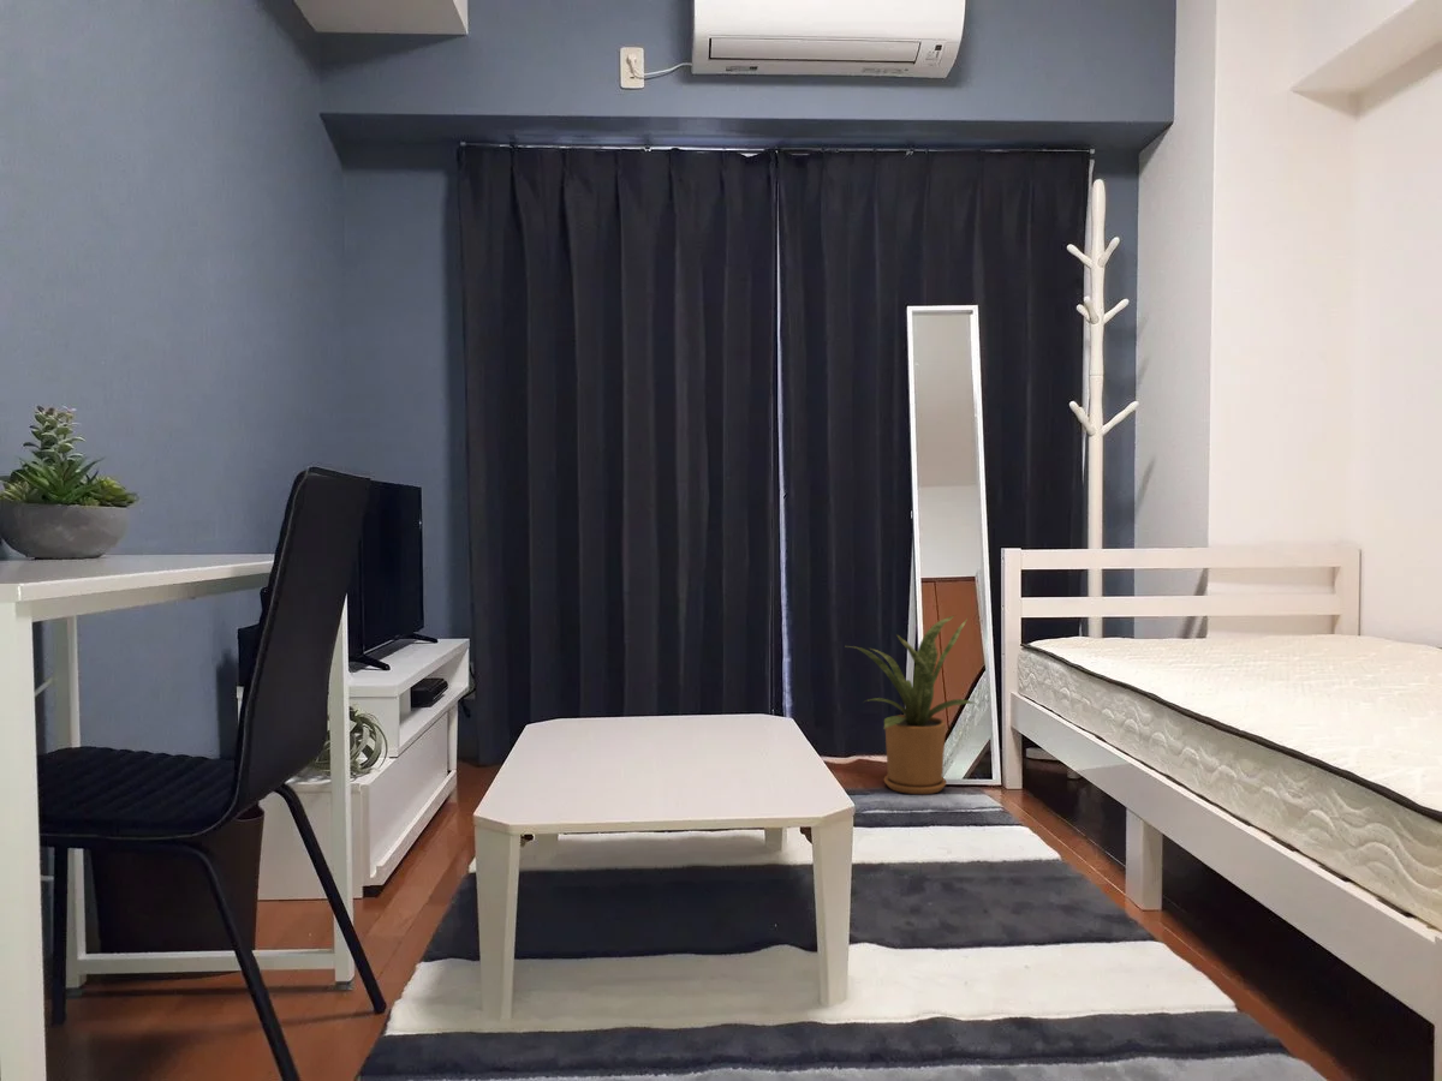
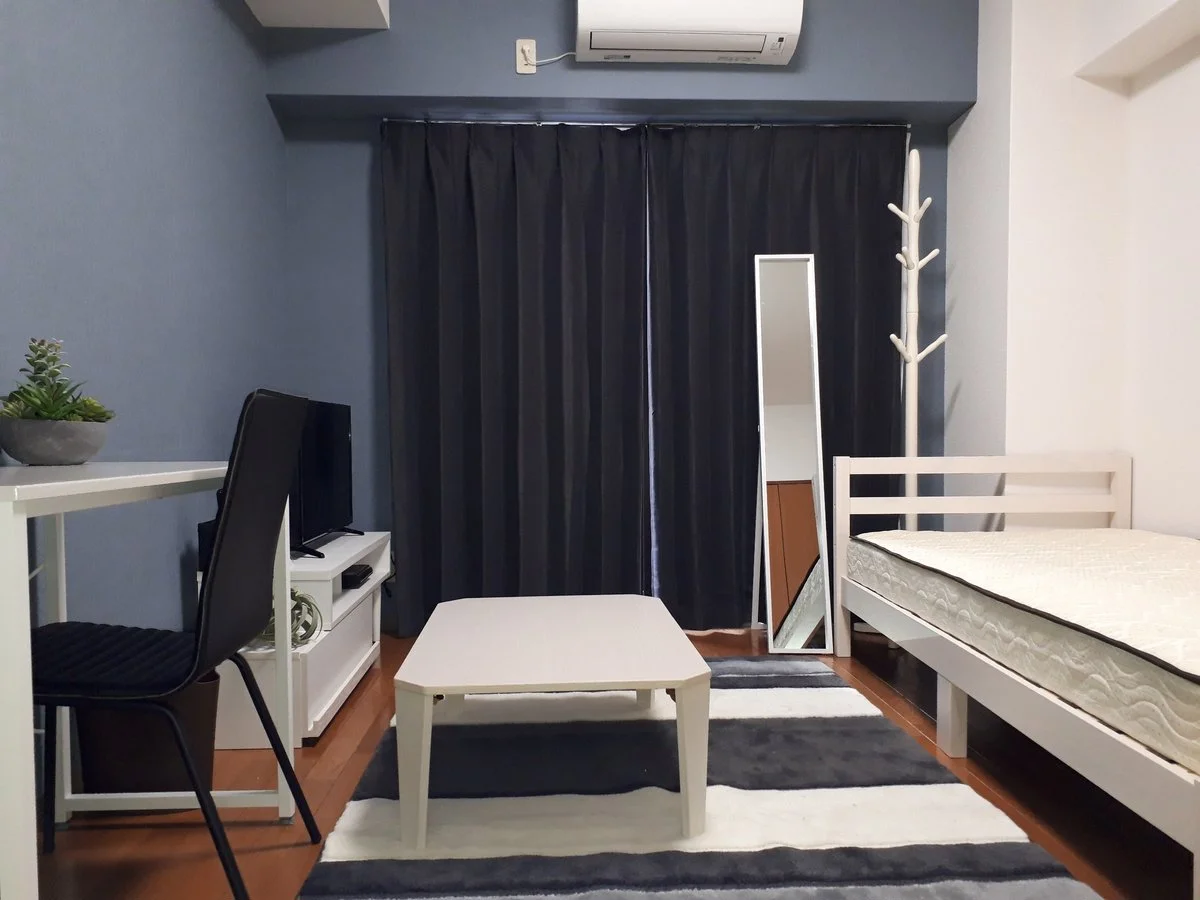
- house plant [846,614,981,795]
